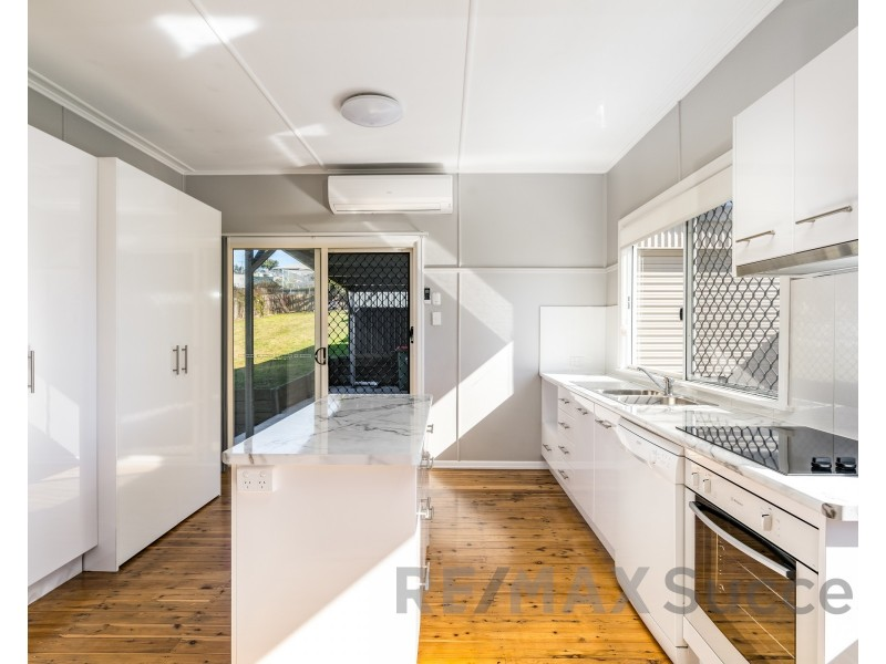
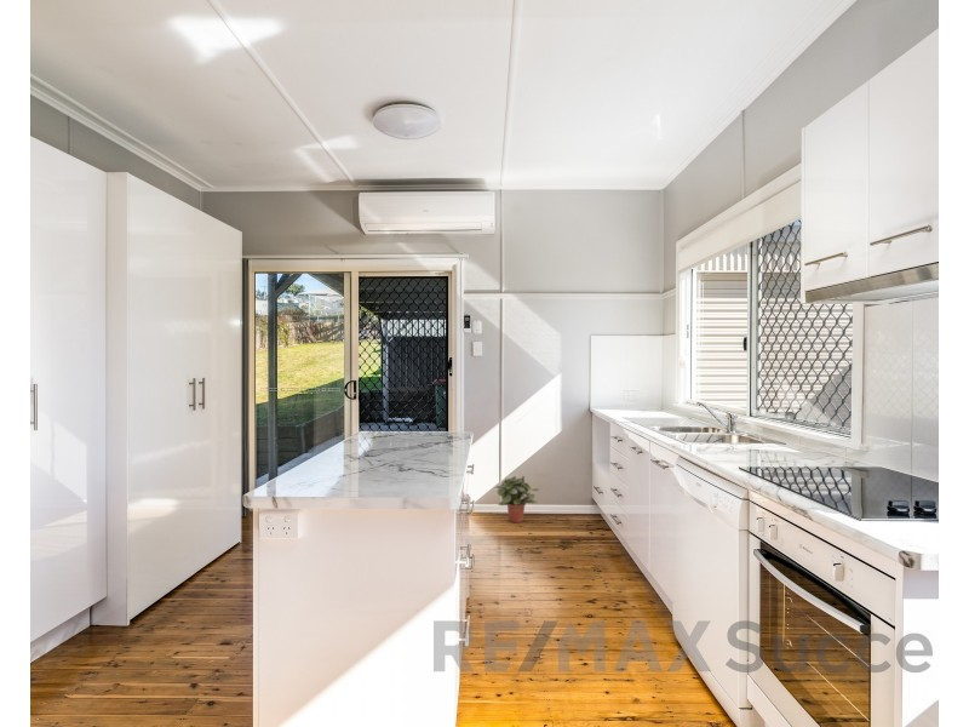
+ potted plant [494,475,540,523]
